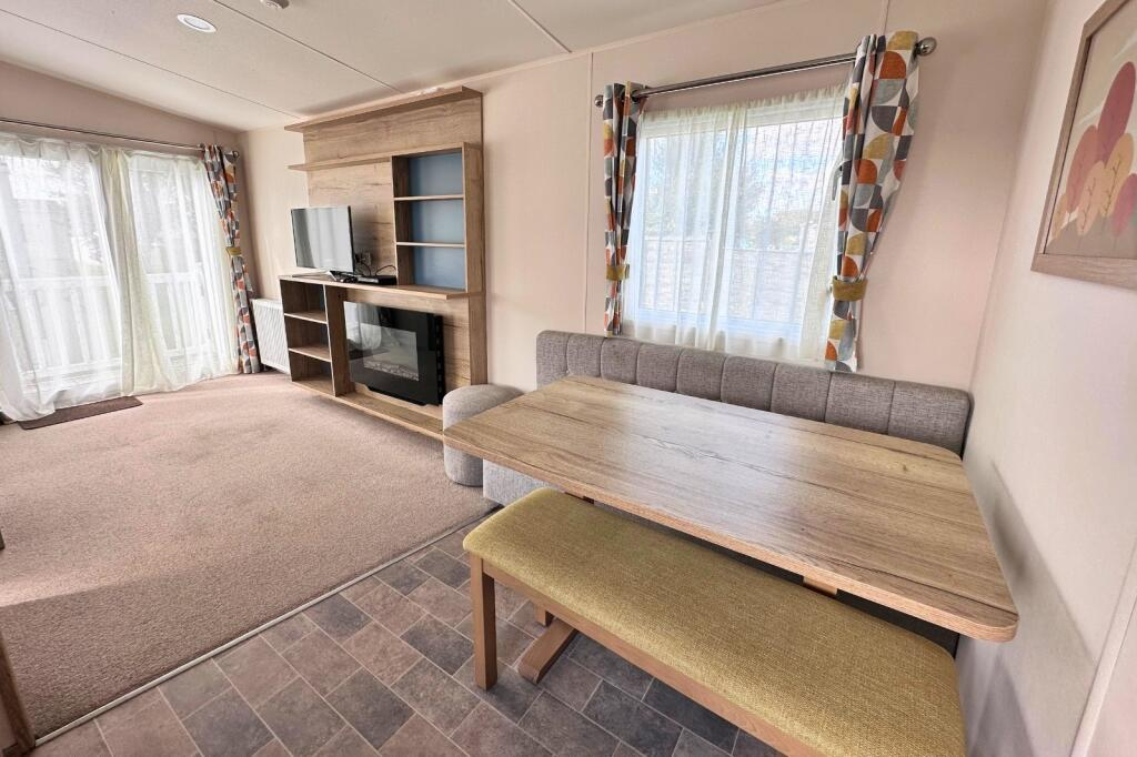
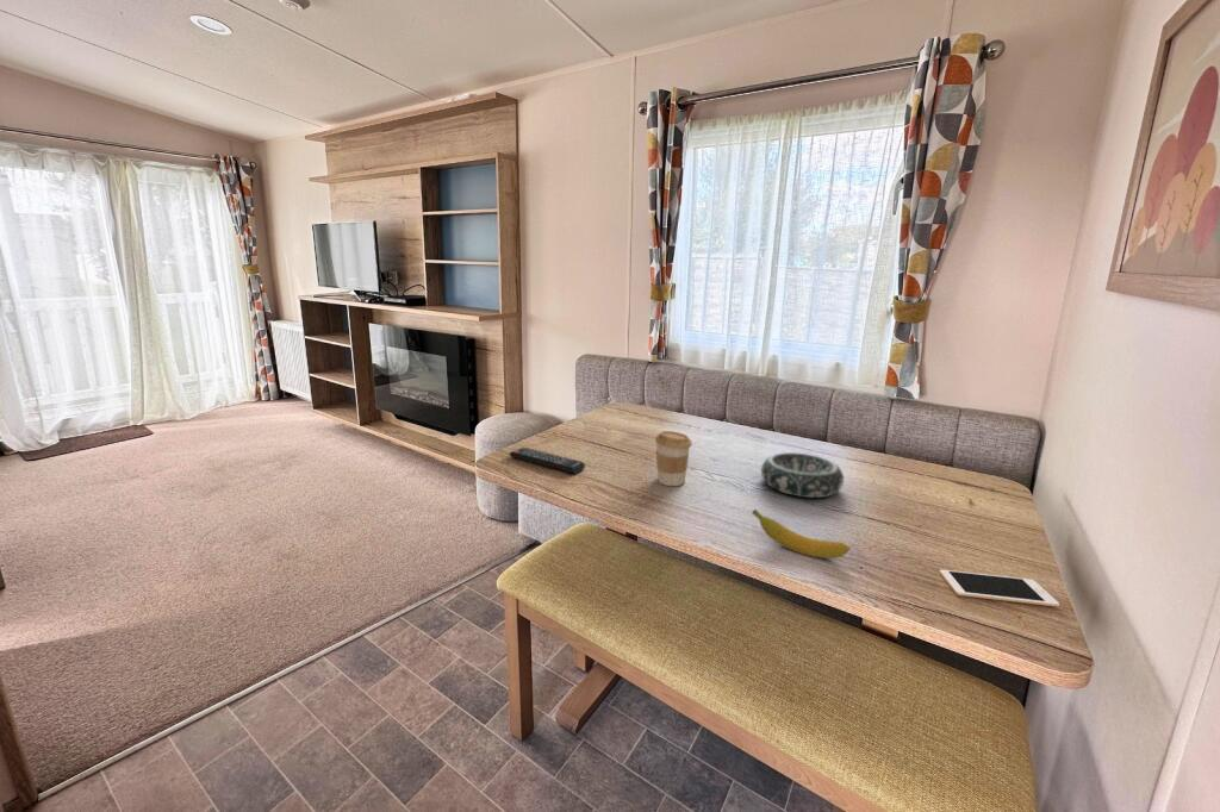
+ coffee cup [654,430,693,487]
+ banana [751,508,851,560]
+ decorative bowl [760,451,845,499]
+ cell phone [939,569,1060,608]
+ remote control [508,446,586,475]
